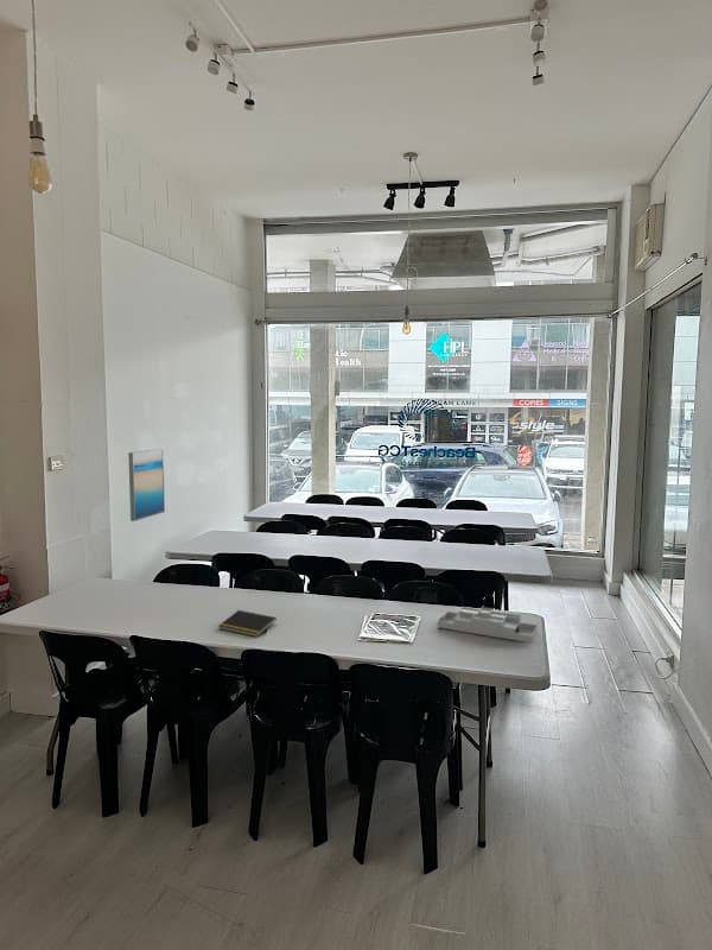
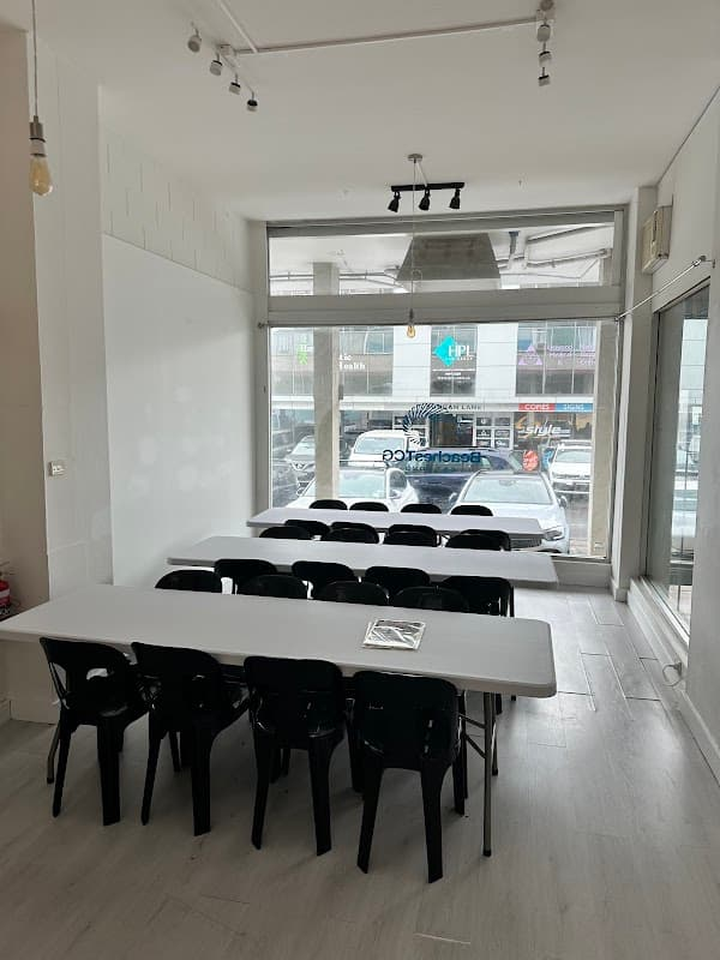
- notepad [217,609,278,638]
- wall art [127,448,166,522]
- desk organizer [437,606,539,644]
